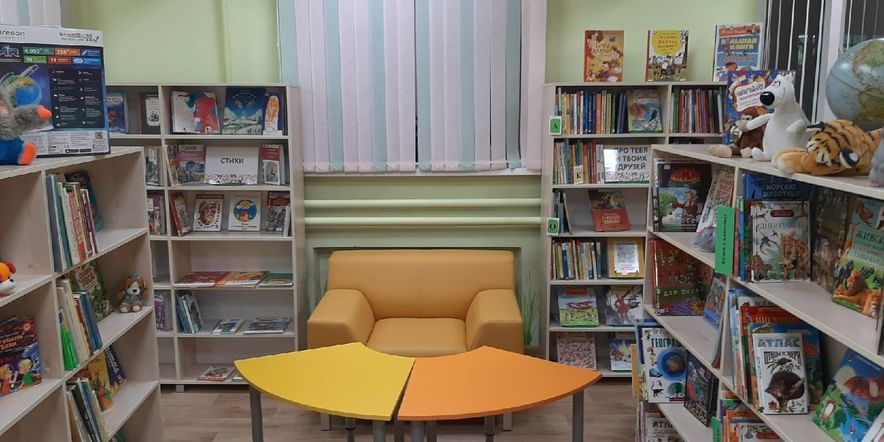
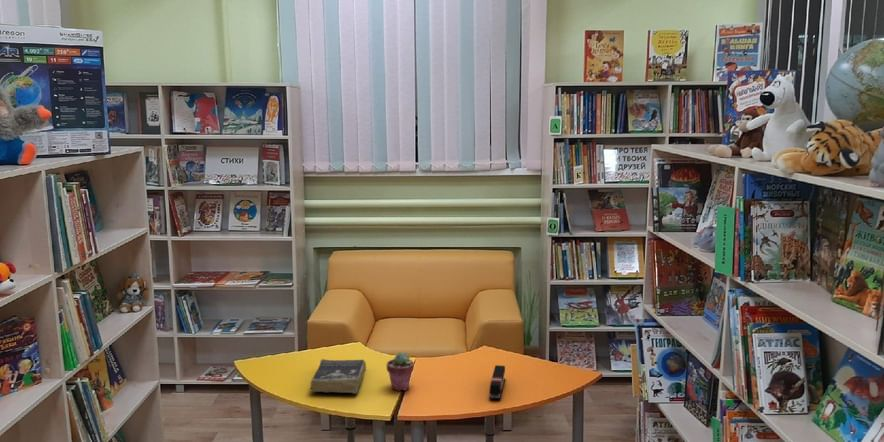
+ potted succulent [386,352,415,392]
+ book [309,358,367,395]
+ stapler [488,364,506,400]
